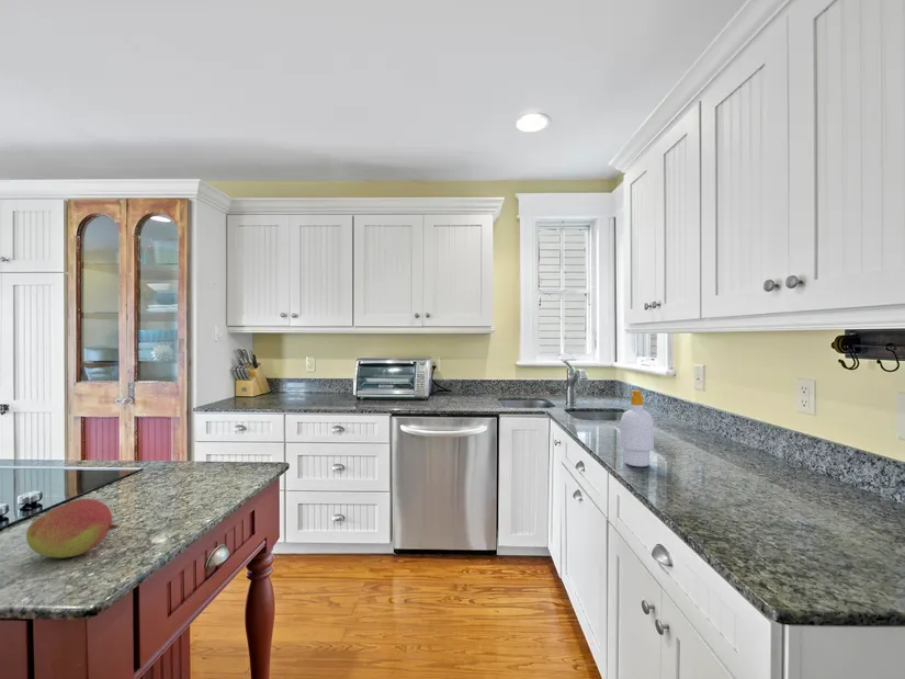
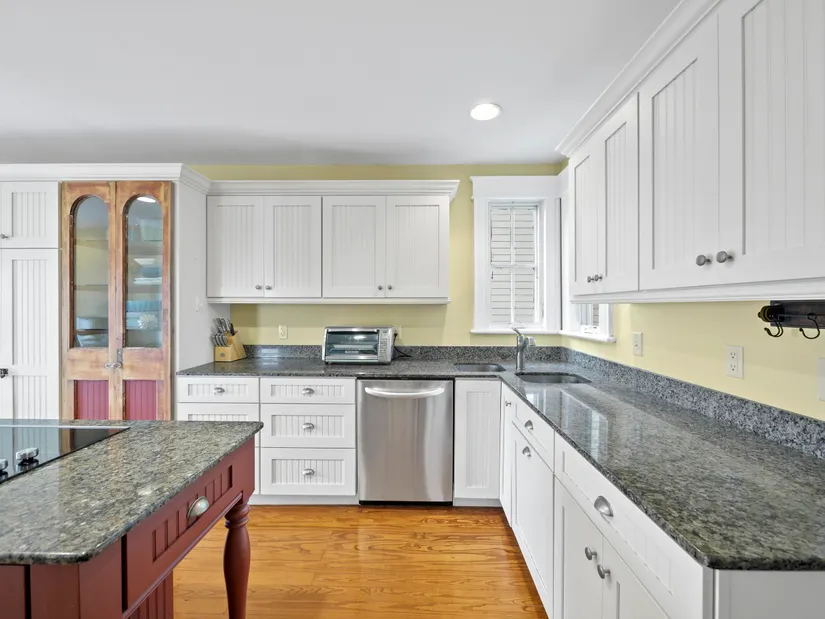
- soap bottle [619,389,655,467]
- fruit [25,497,118,559]
